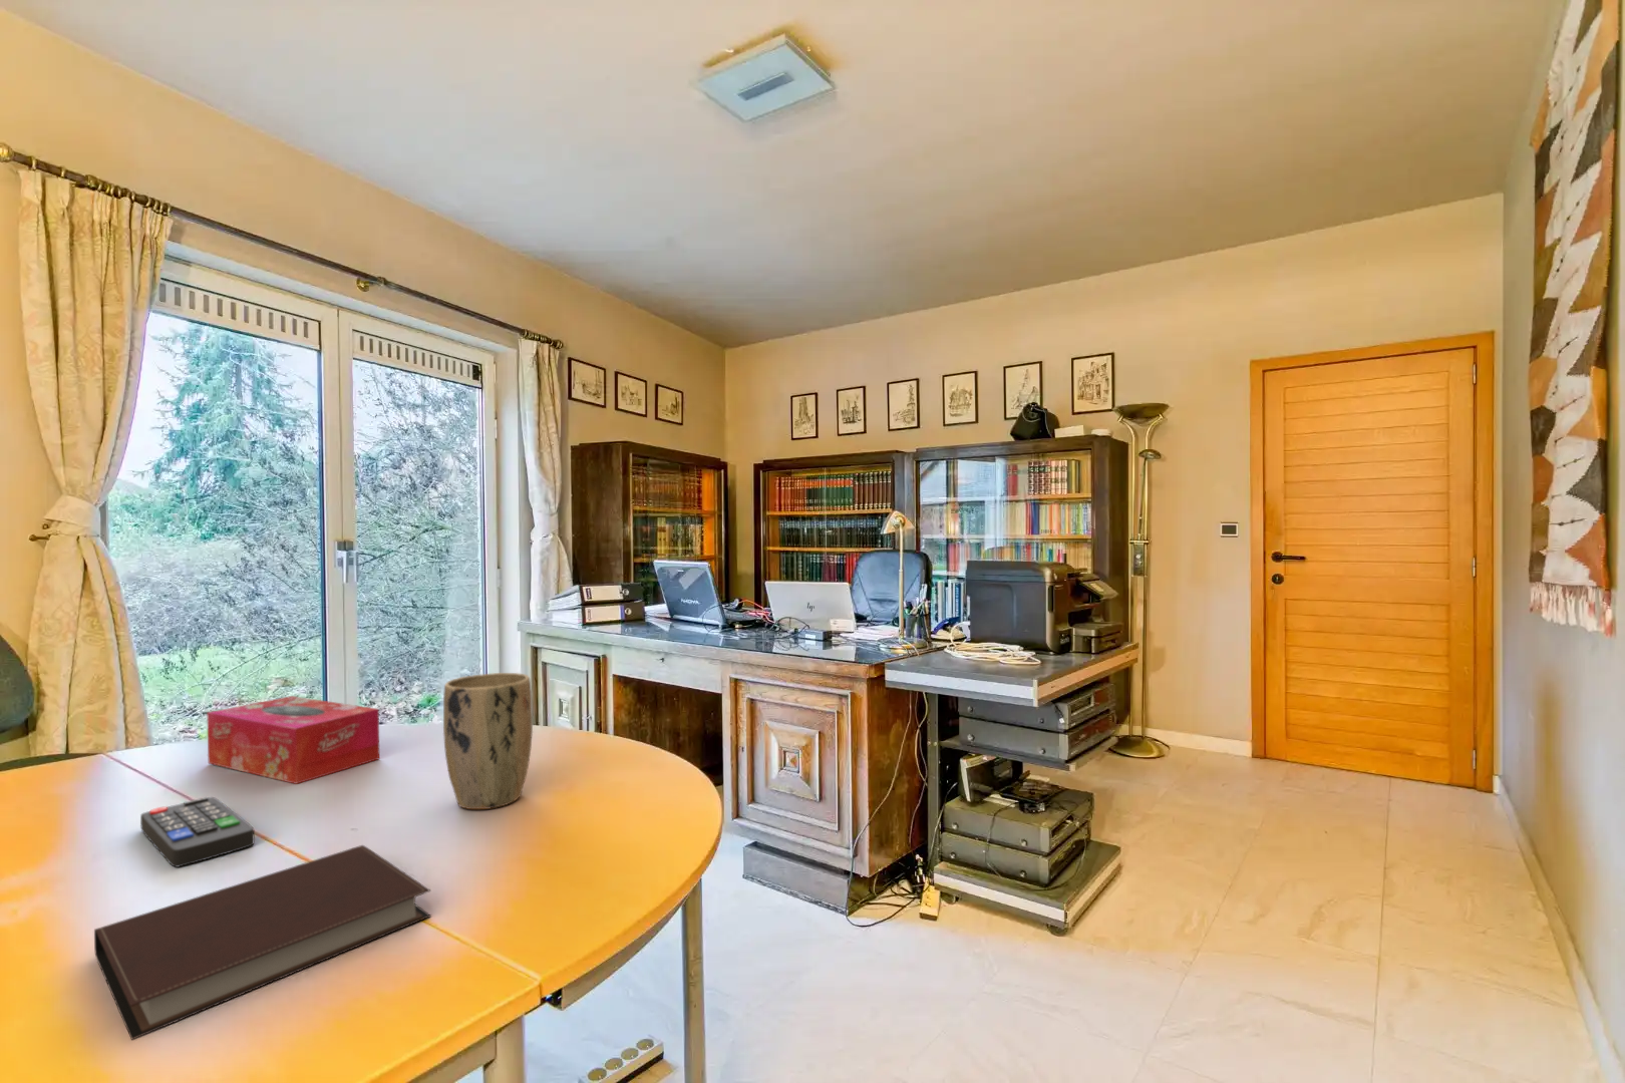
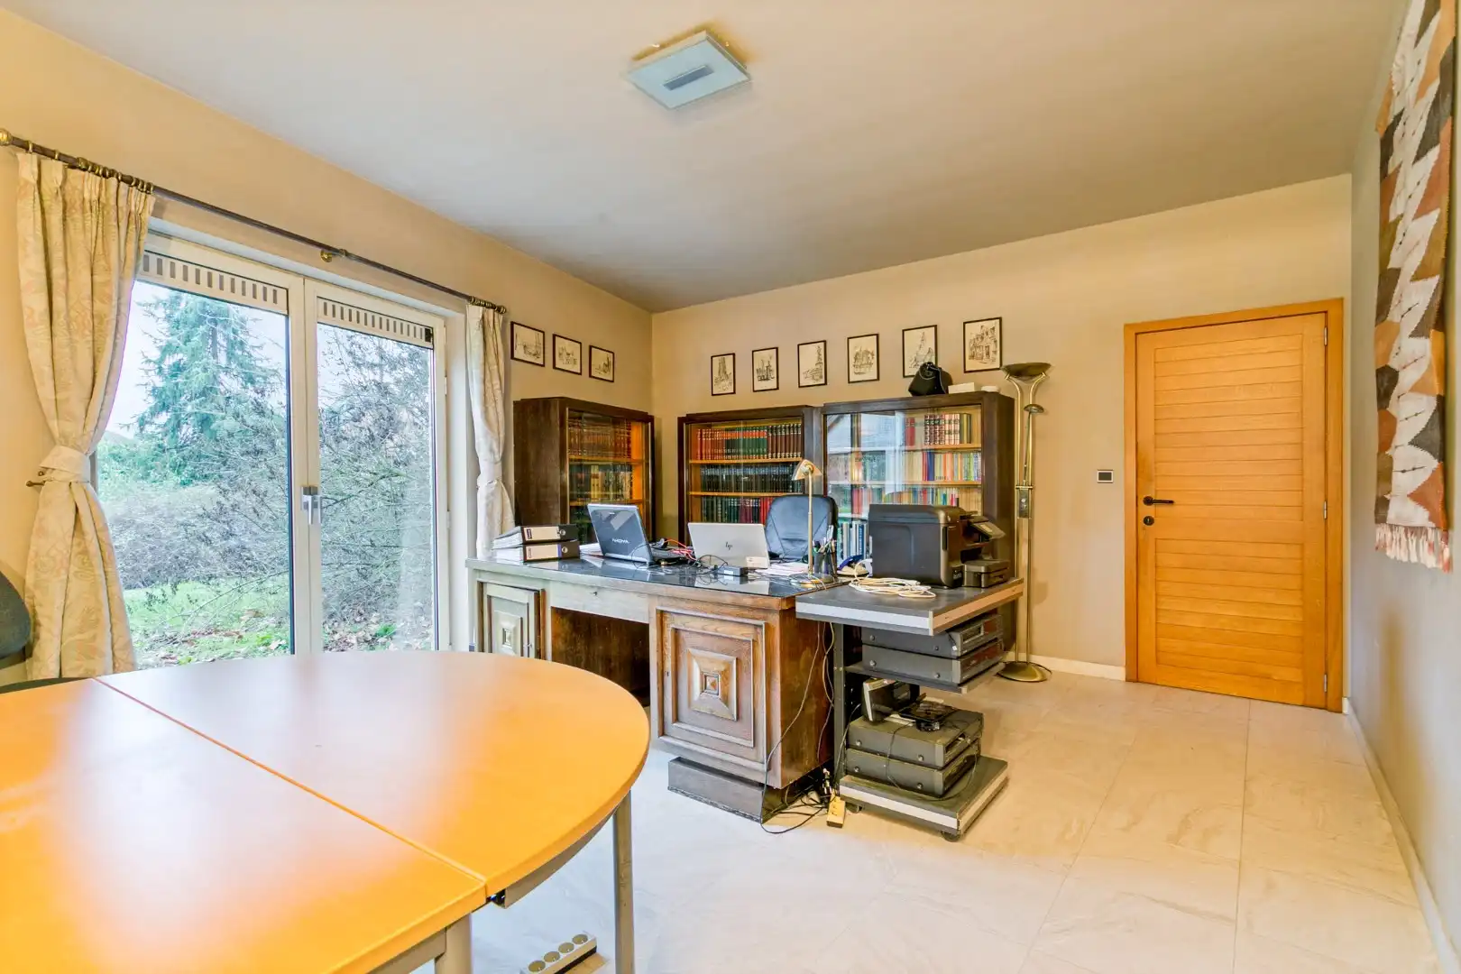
- tissue box [206,695,380,786]
- remote control [139,797,256,868]
- notebook [93,845,433,1041]
- plant pot [443,672,533,810]
